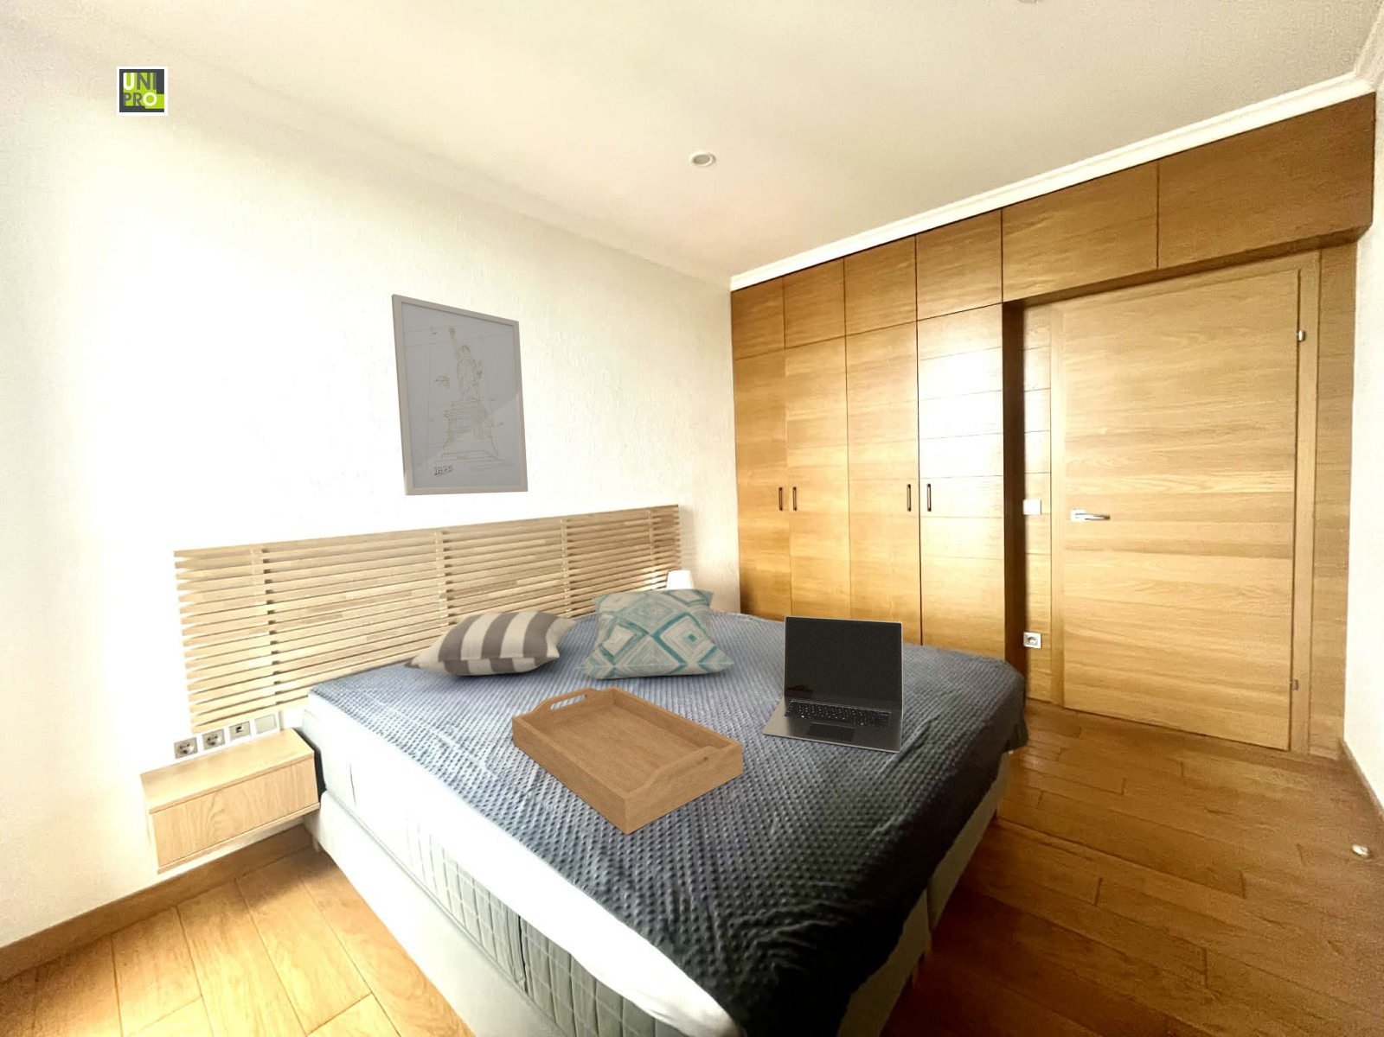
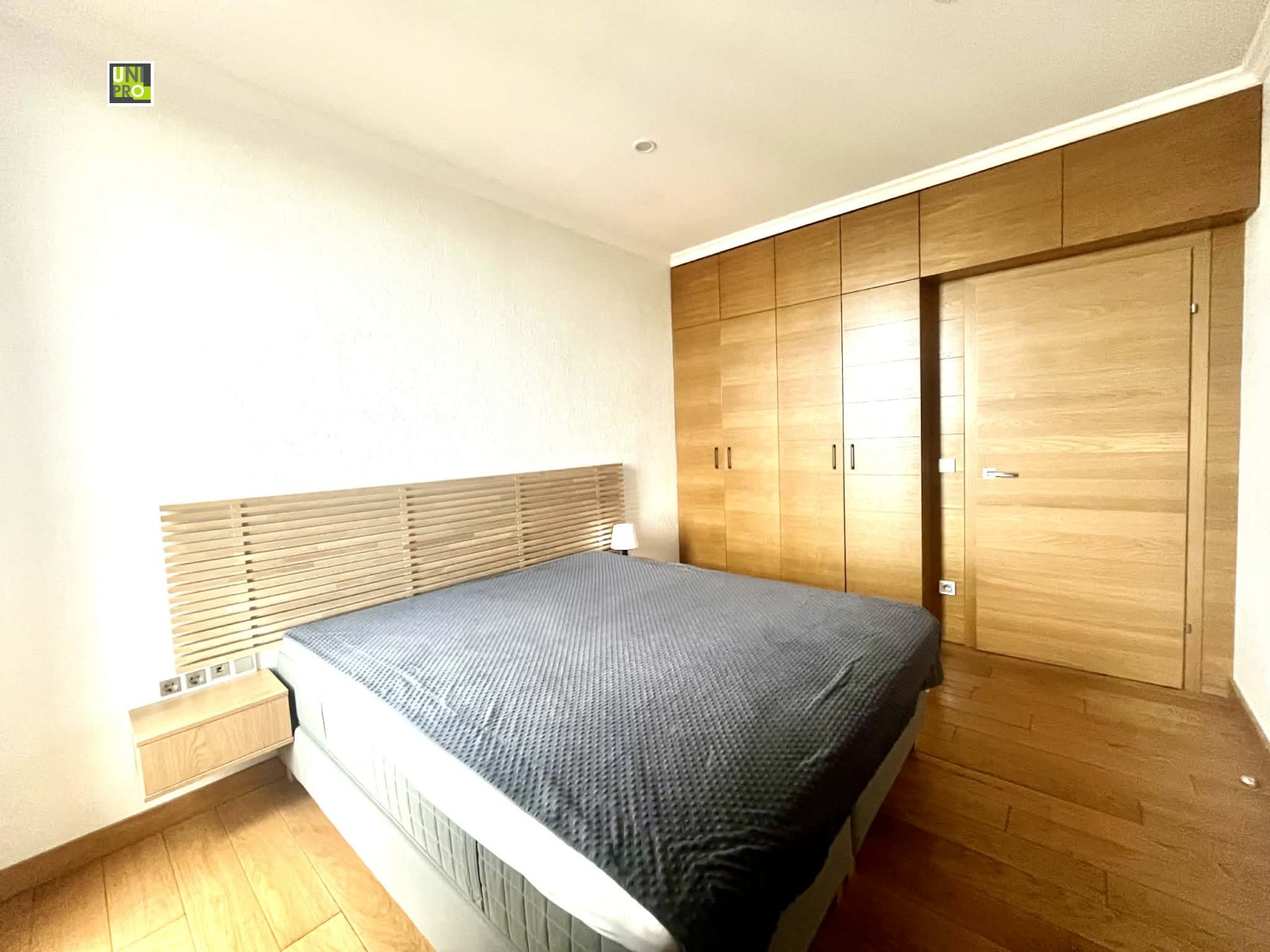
- pillow [403,610,579,676]
- decorative pillow [574,587,736,680]
- serving tray [511,685,744,835]
- wall art [391,293,529,497]
- laptop [761,615,903,754]
